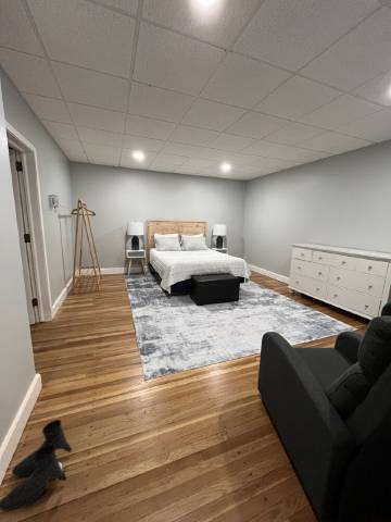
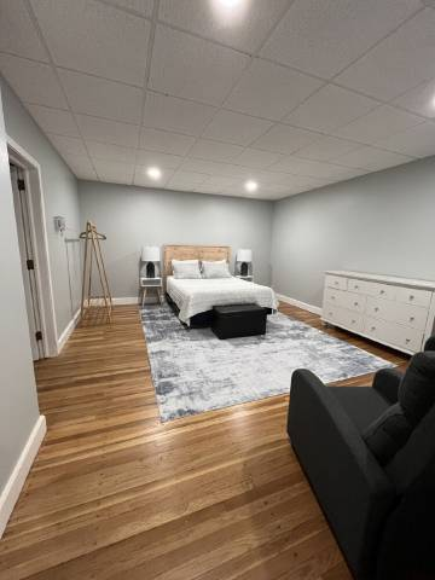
- boots [0,419,73,512]
